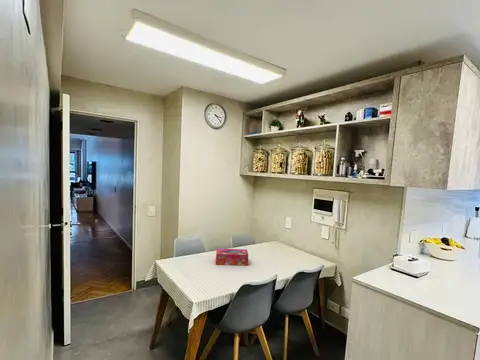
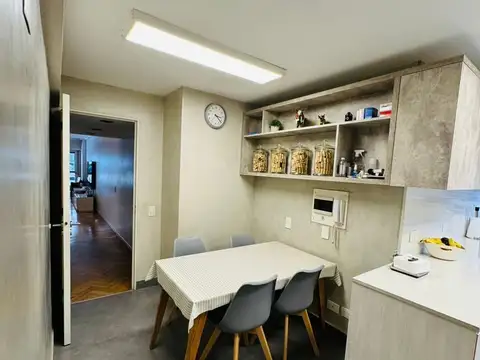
- tissue box [215,247,249,267]
